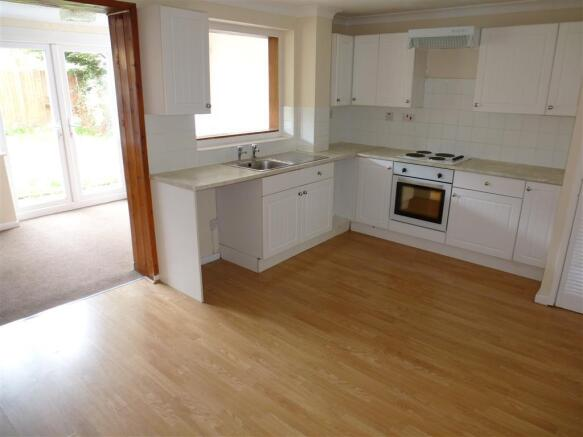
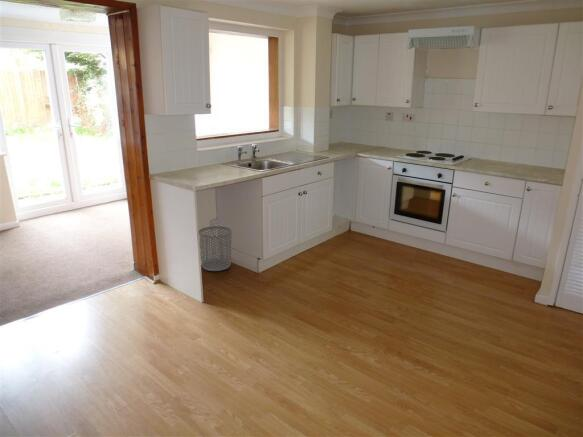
+ waste bin [198,225,232,272]
